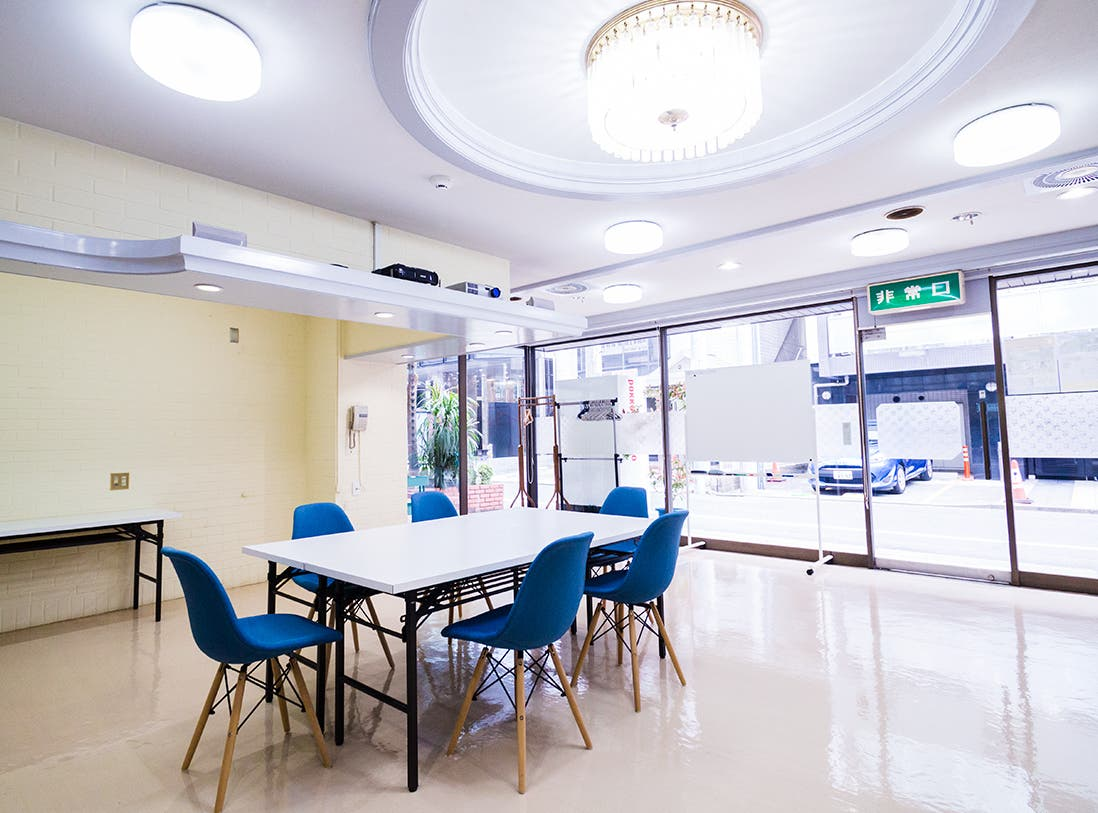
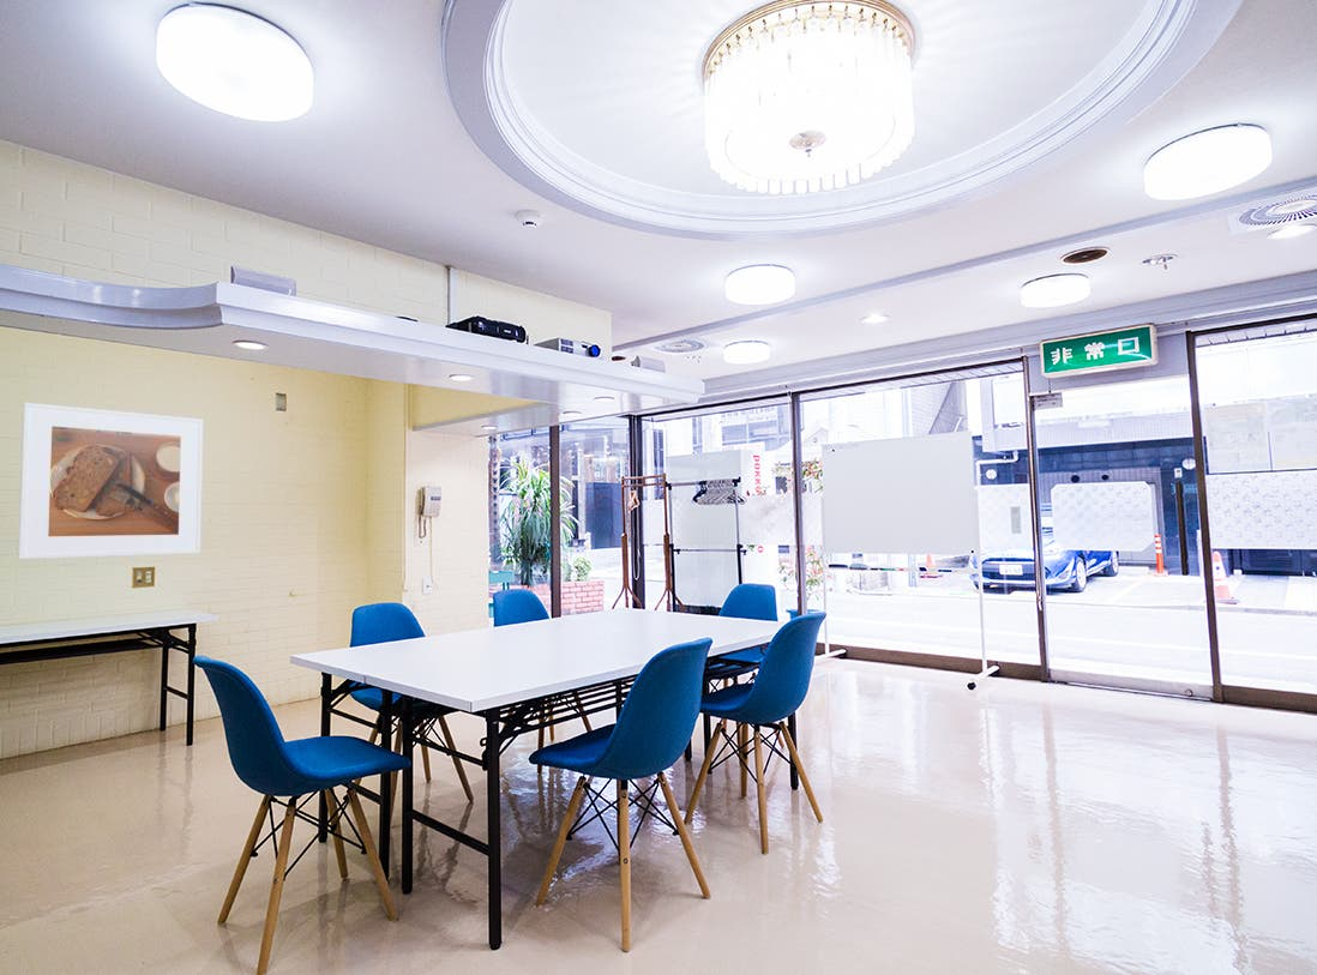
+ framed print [17,402,204,560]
